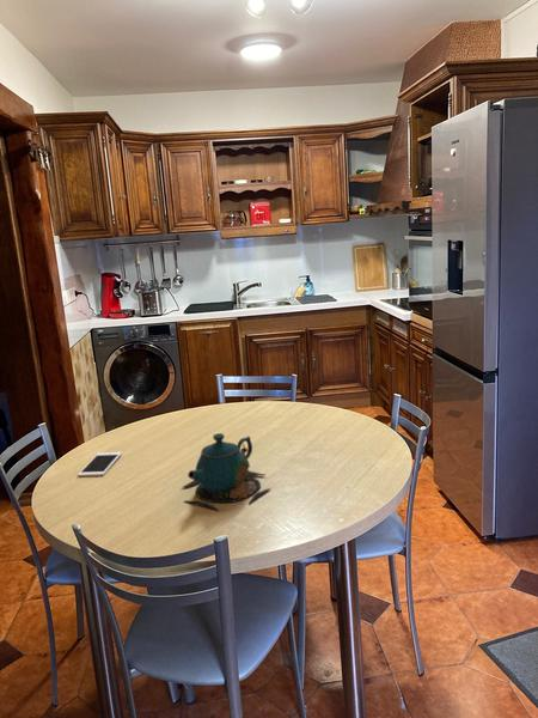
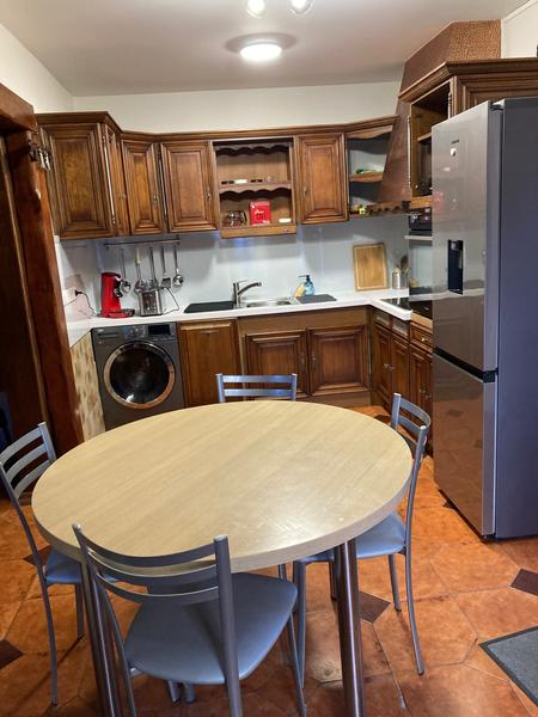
- cell phone [77,451,123,477]
- teapot [181,432,271,512]
